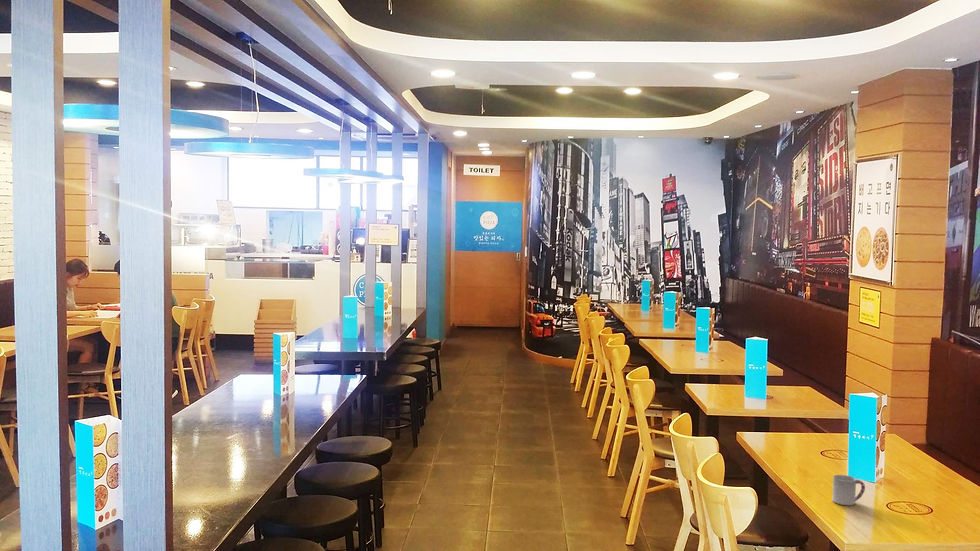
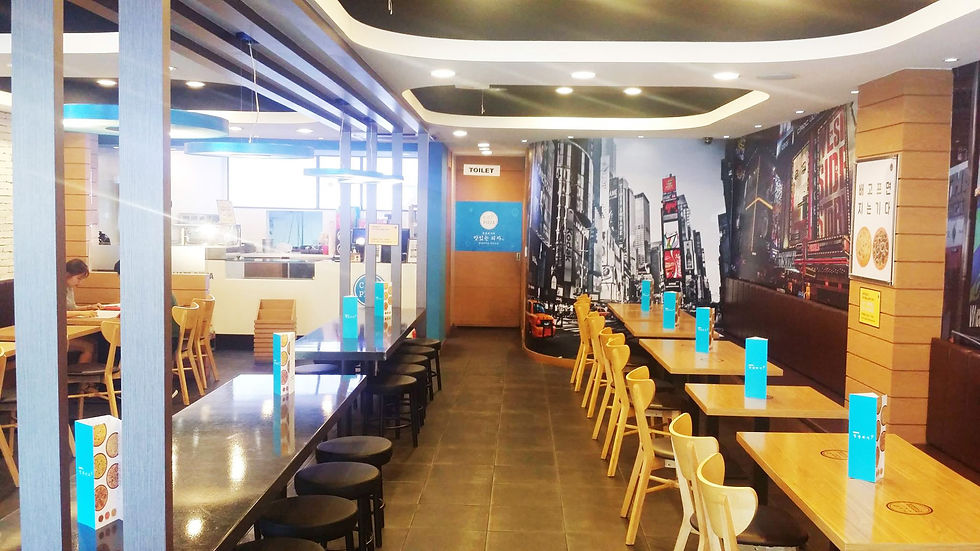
- cup [831,474,866,506]
